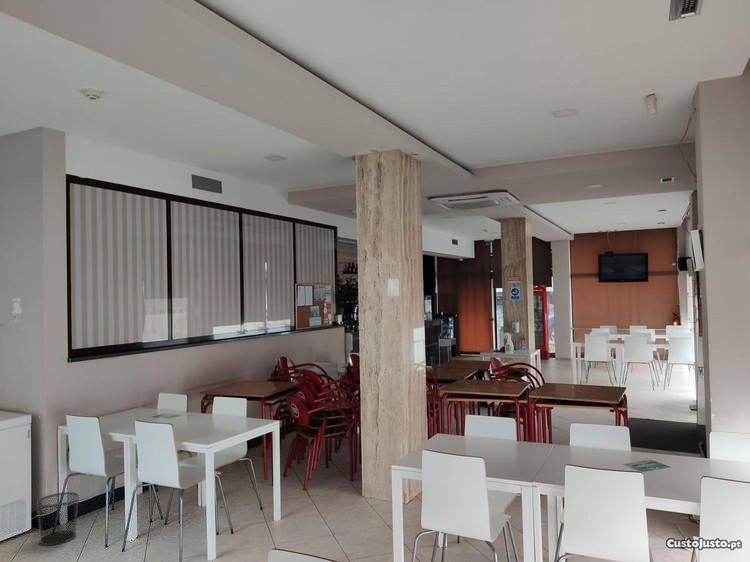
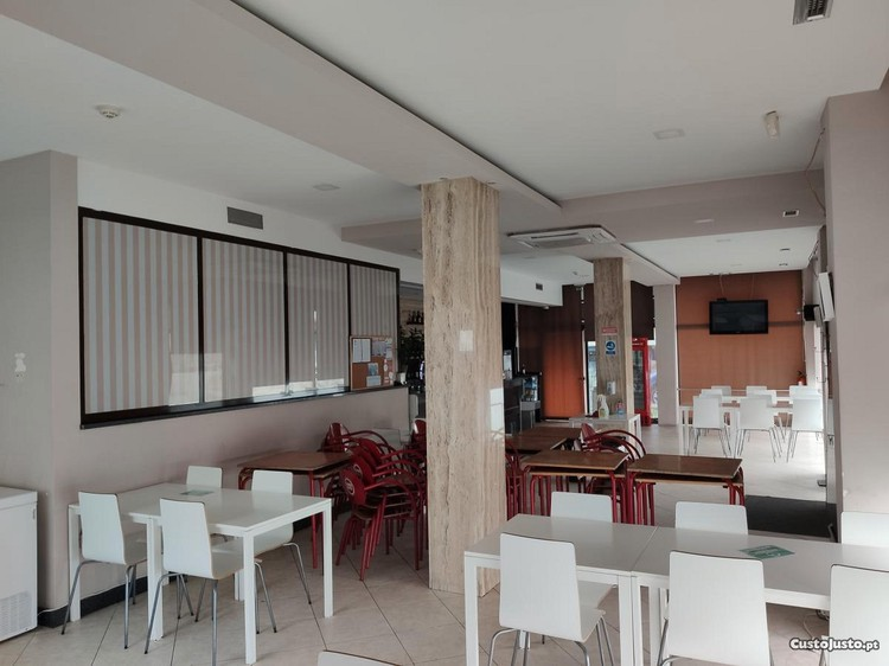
- waste bin [35,491,80,547]
